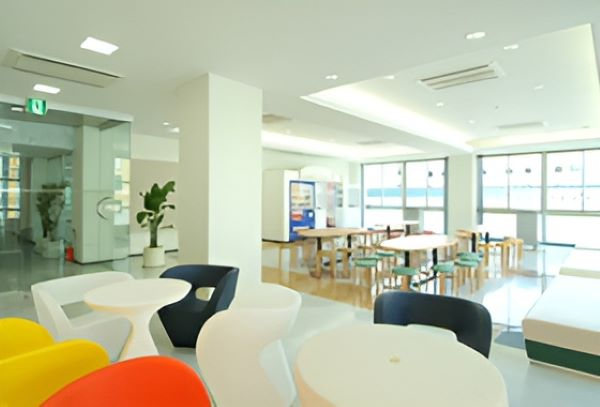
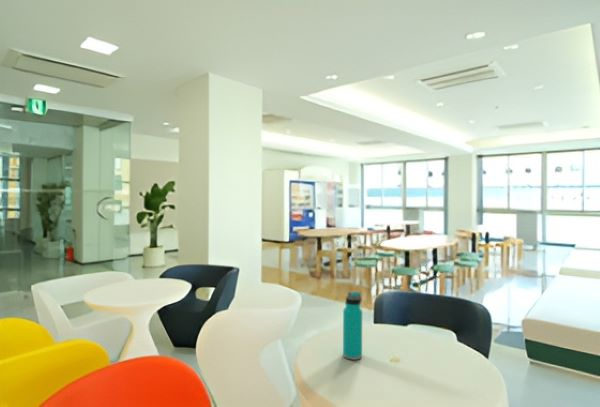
+ water bottle [342,291,363,361]
